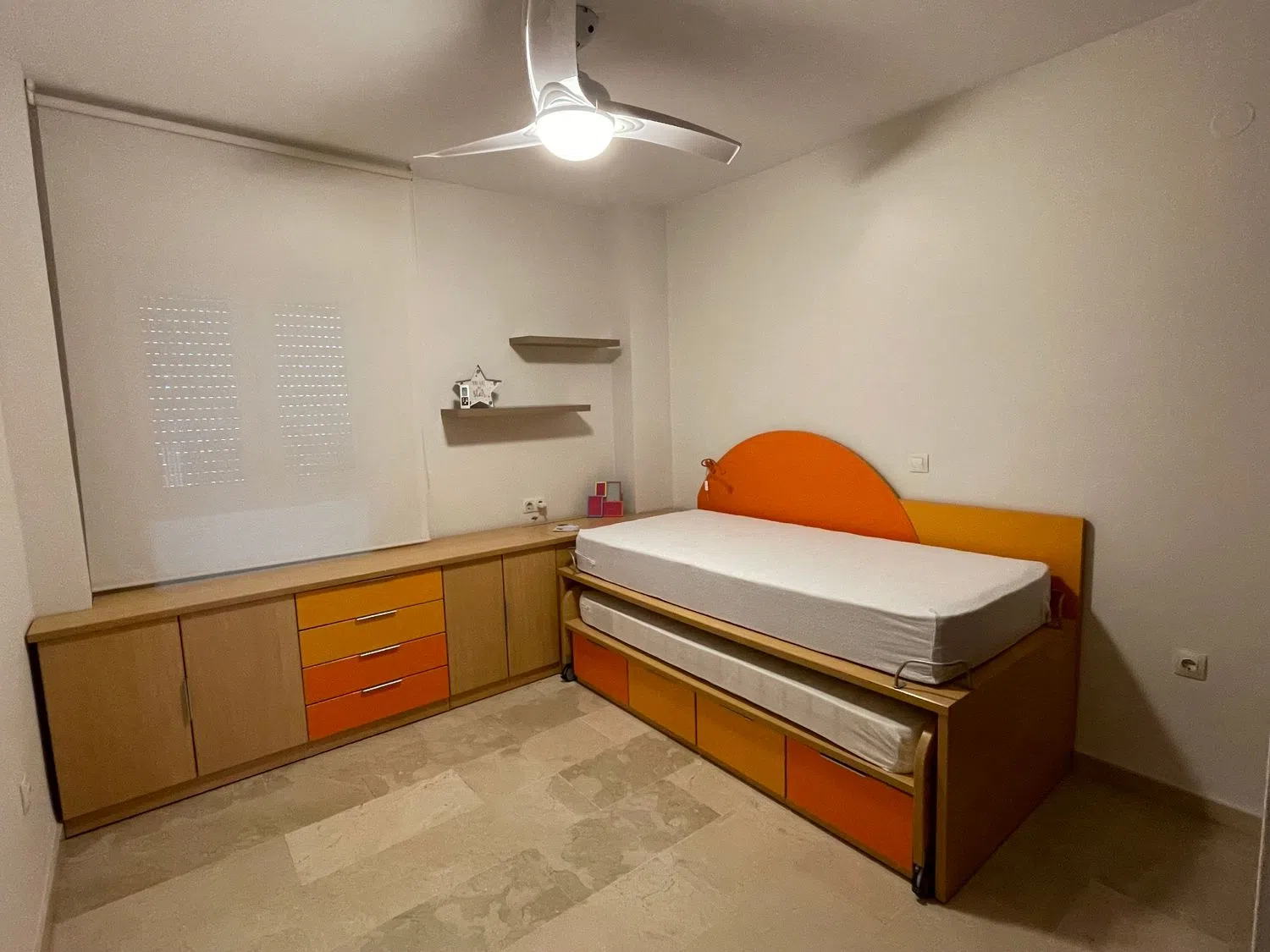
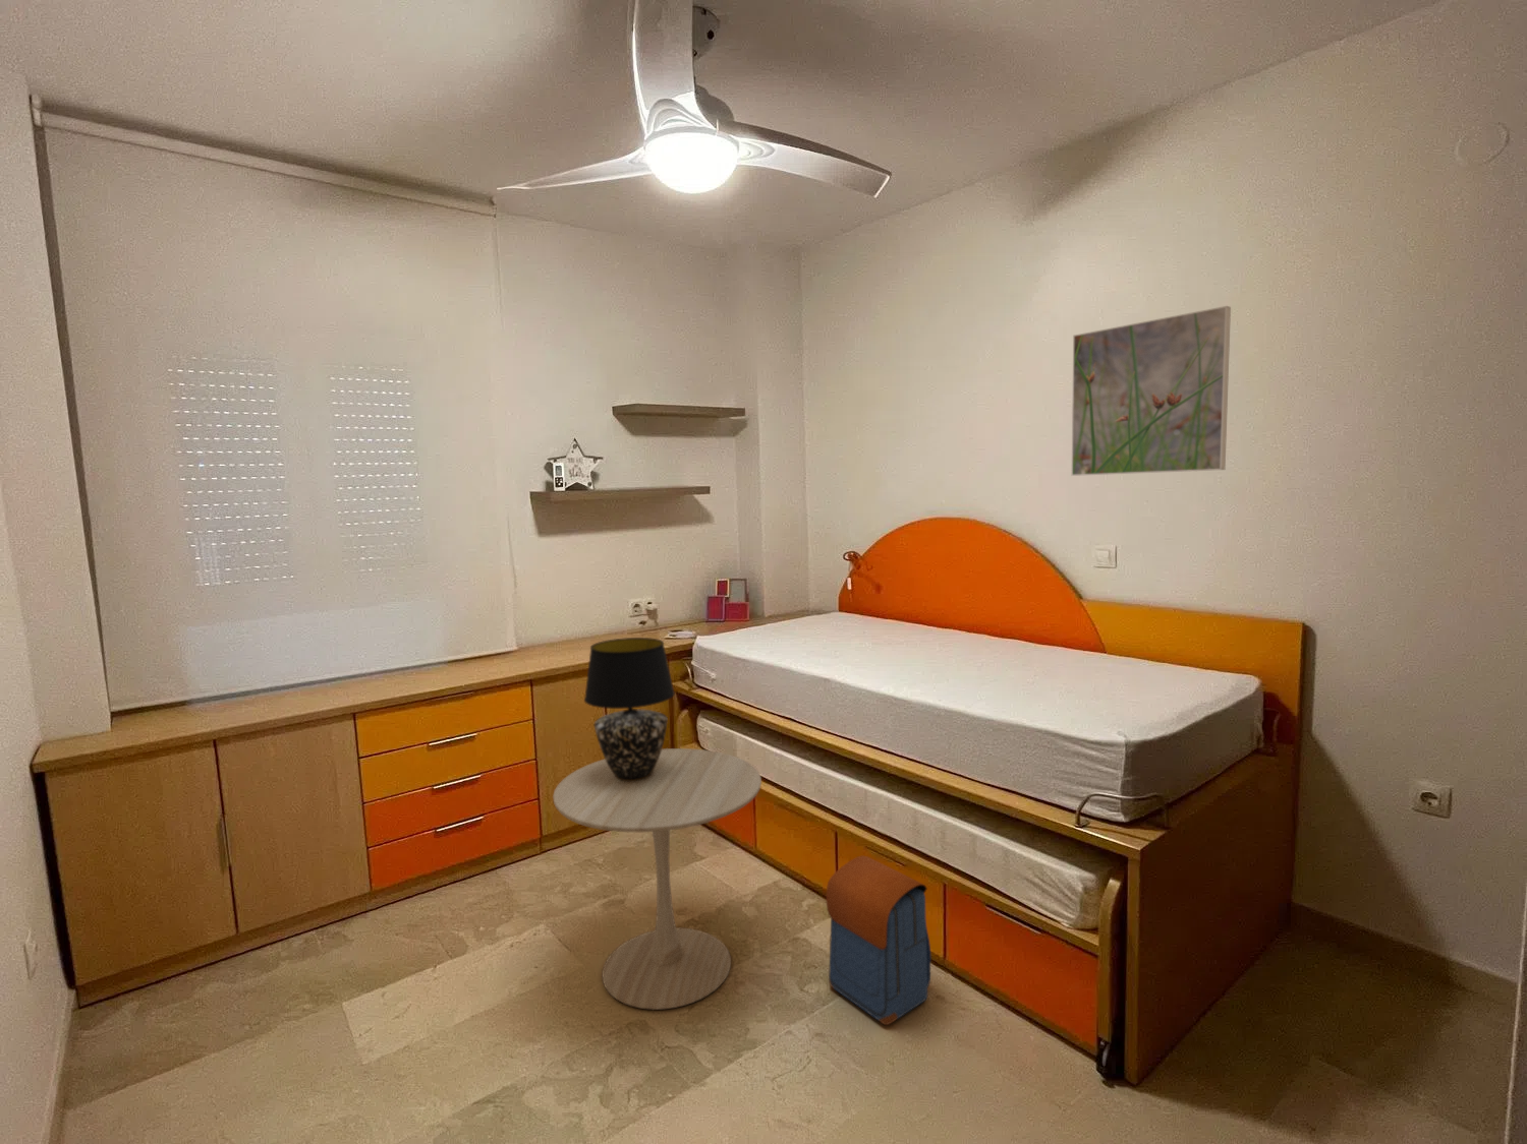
+ side table [552,747,762,1011]
+ table lamp [583,637,676,781]
+ backpack [826,854,932,1026]
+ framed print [1071,305,1231,477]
